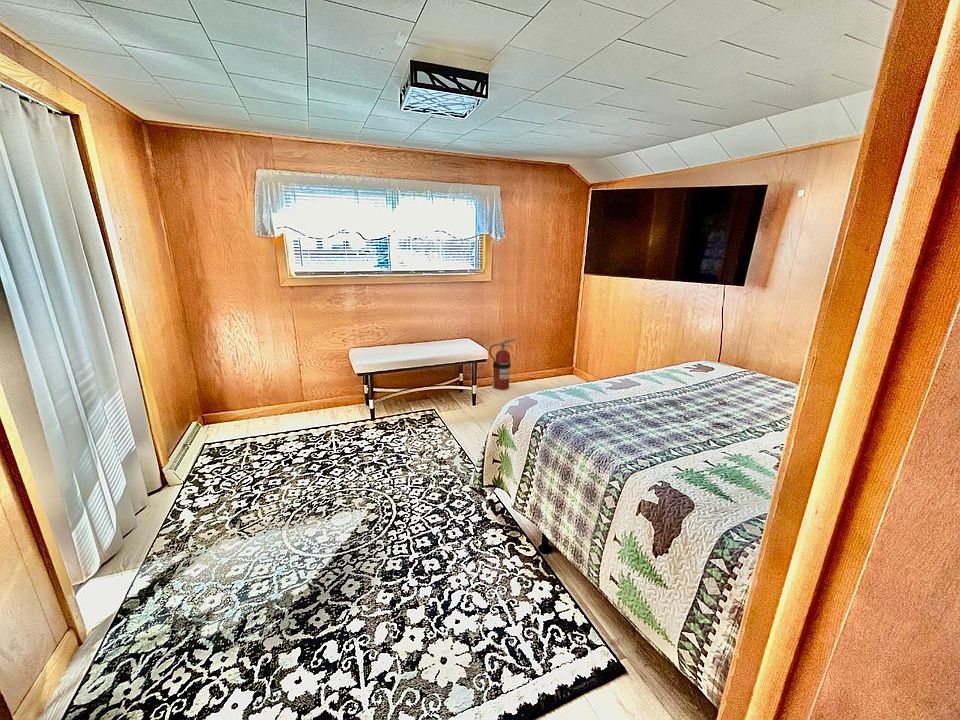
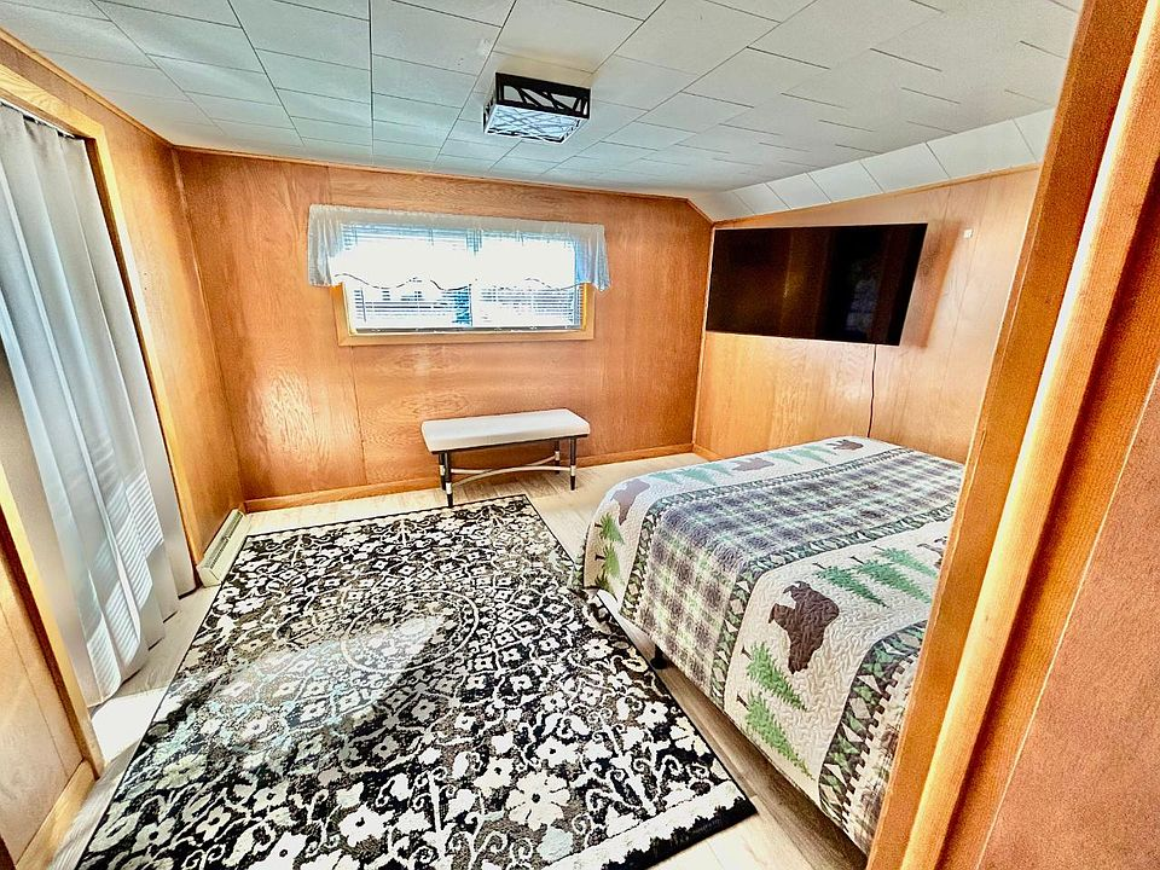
- fire extinguisher [488,338,517,390]
